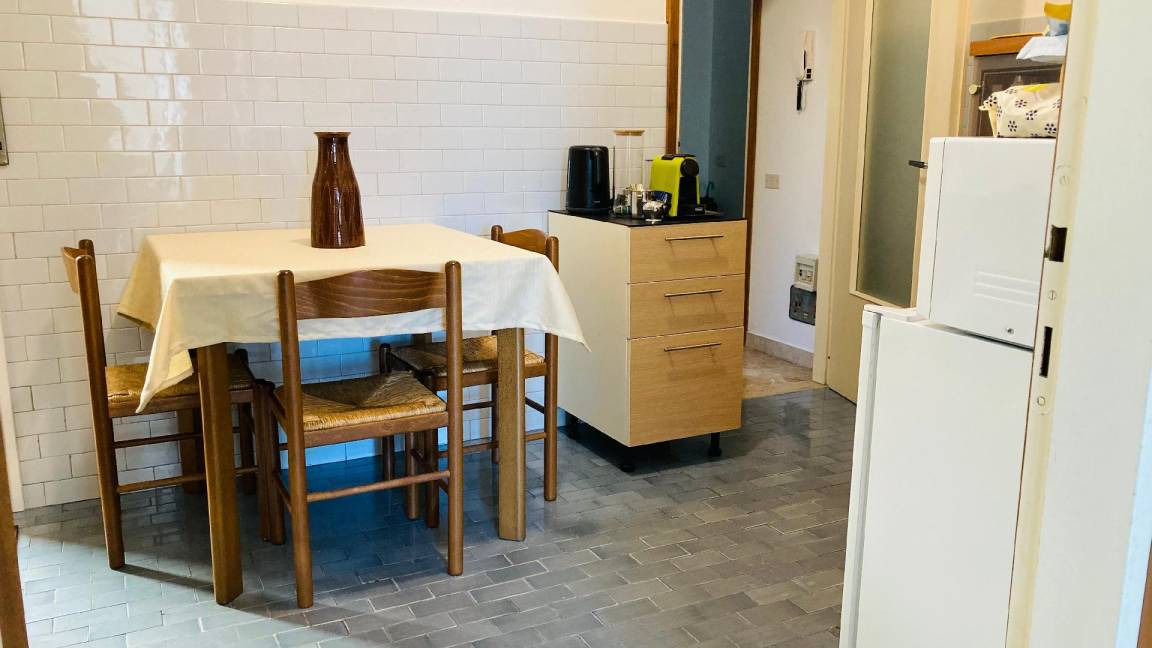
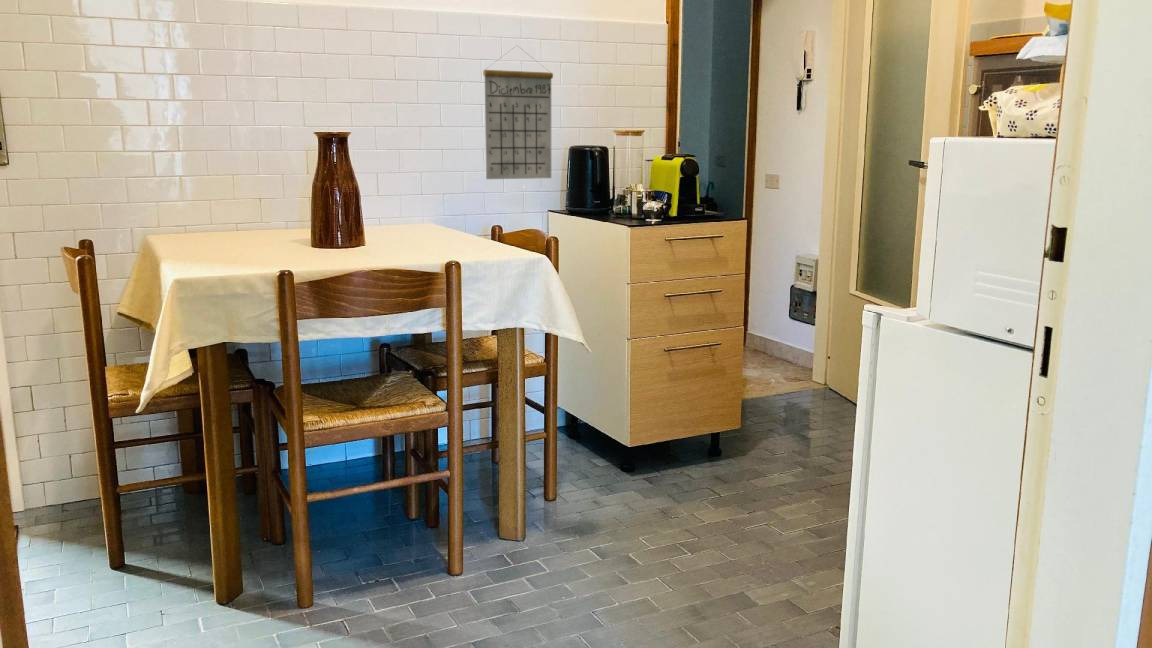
+ calendar [482,45,554,180]
